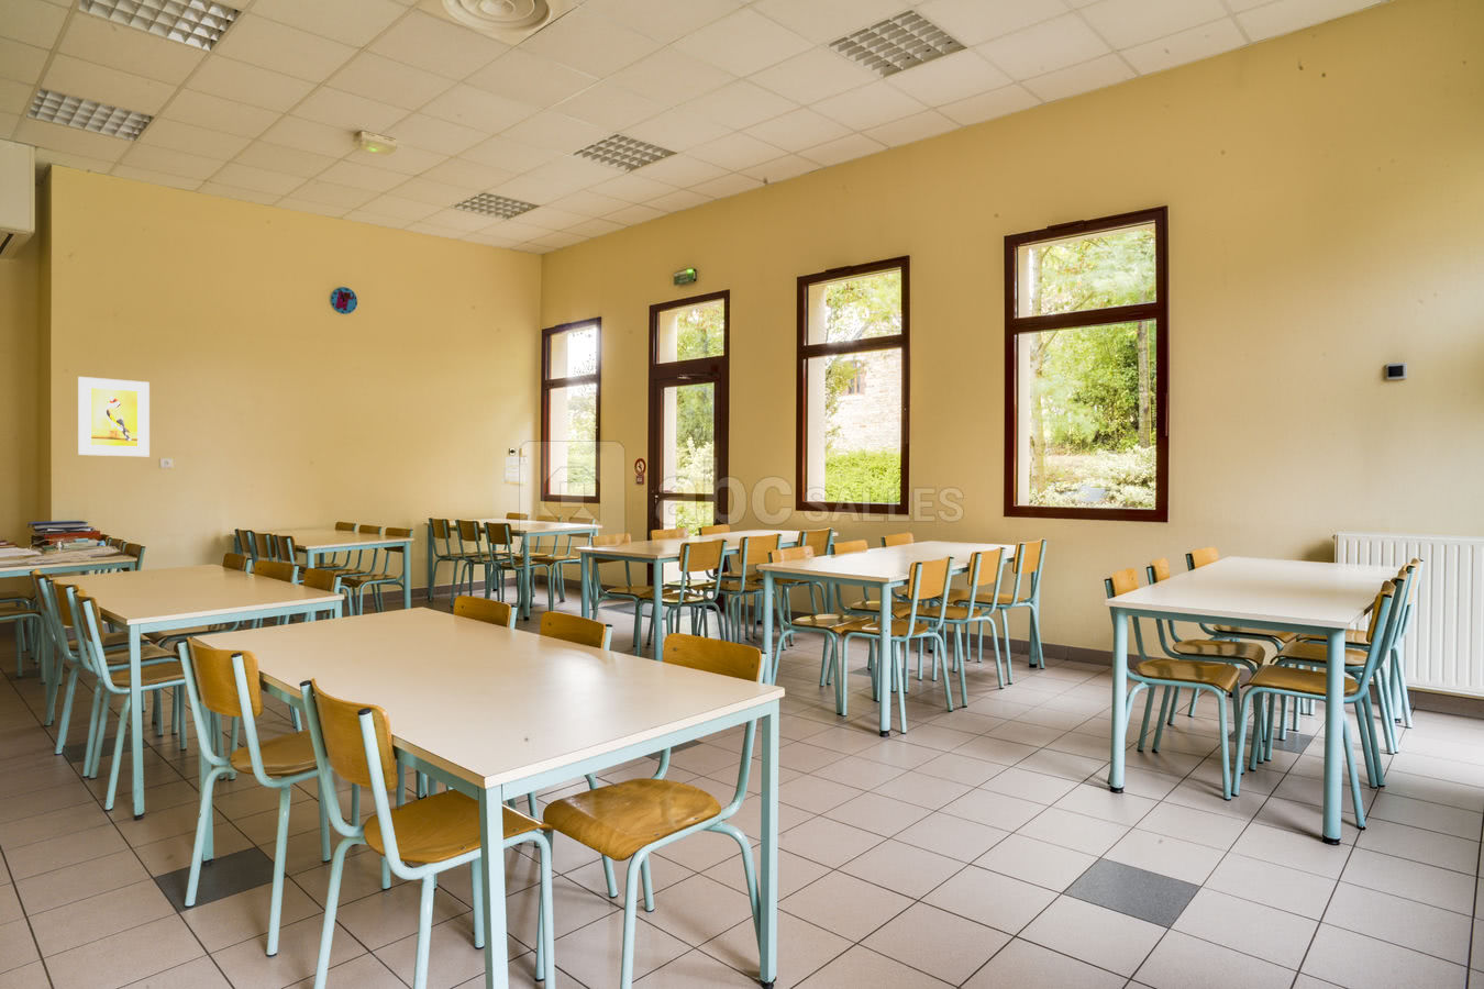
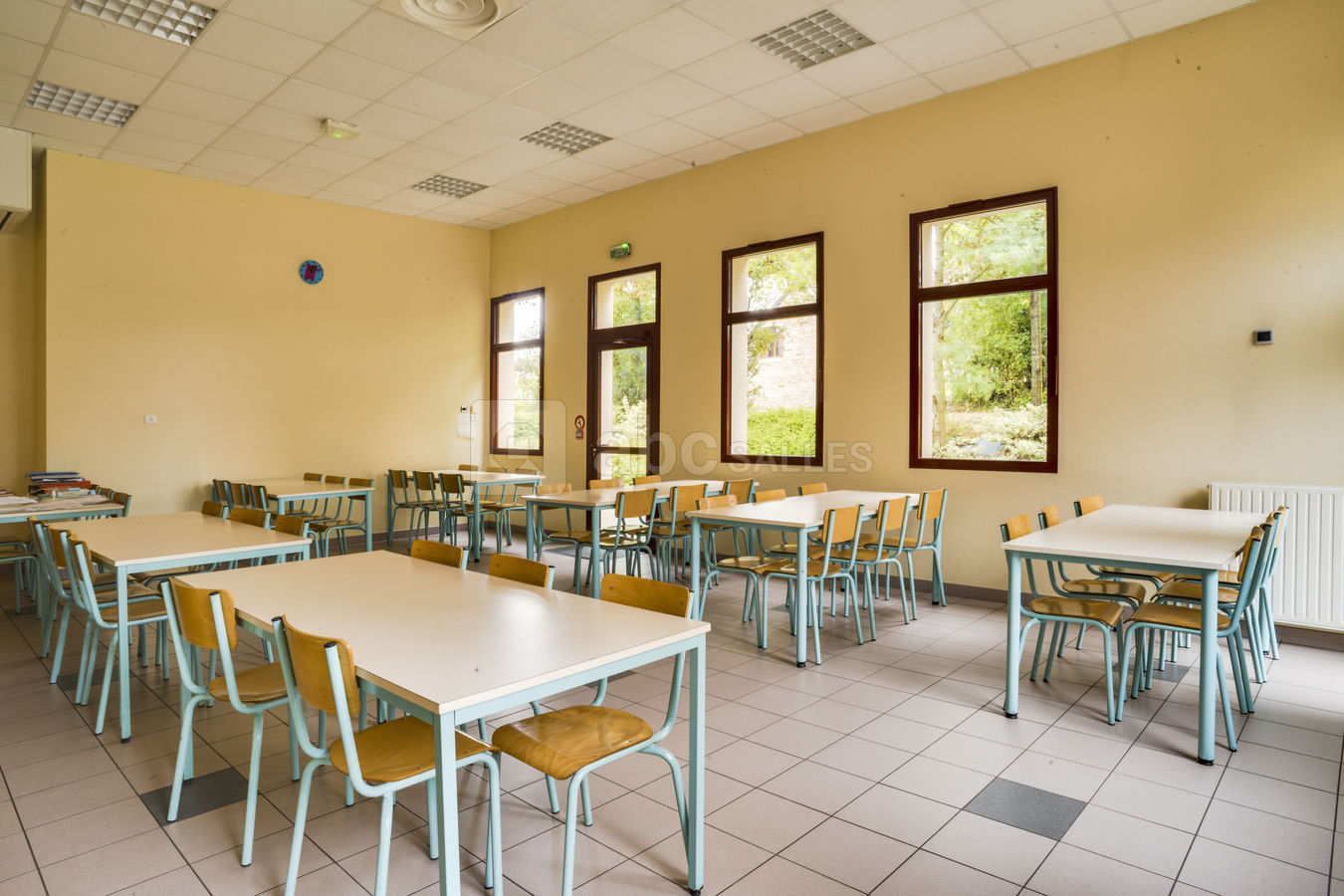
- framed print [77,375,150,457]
